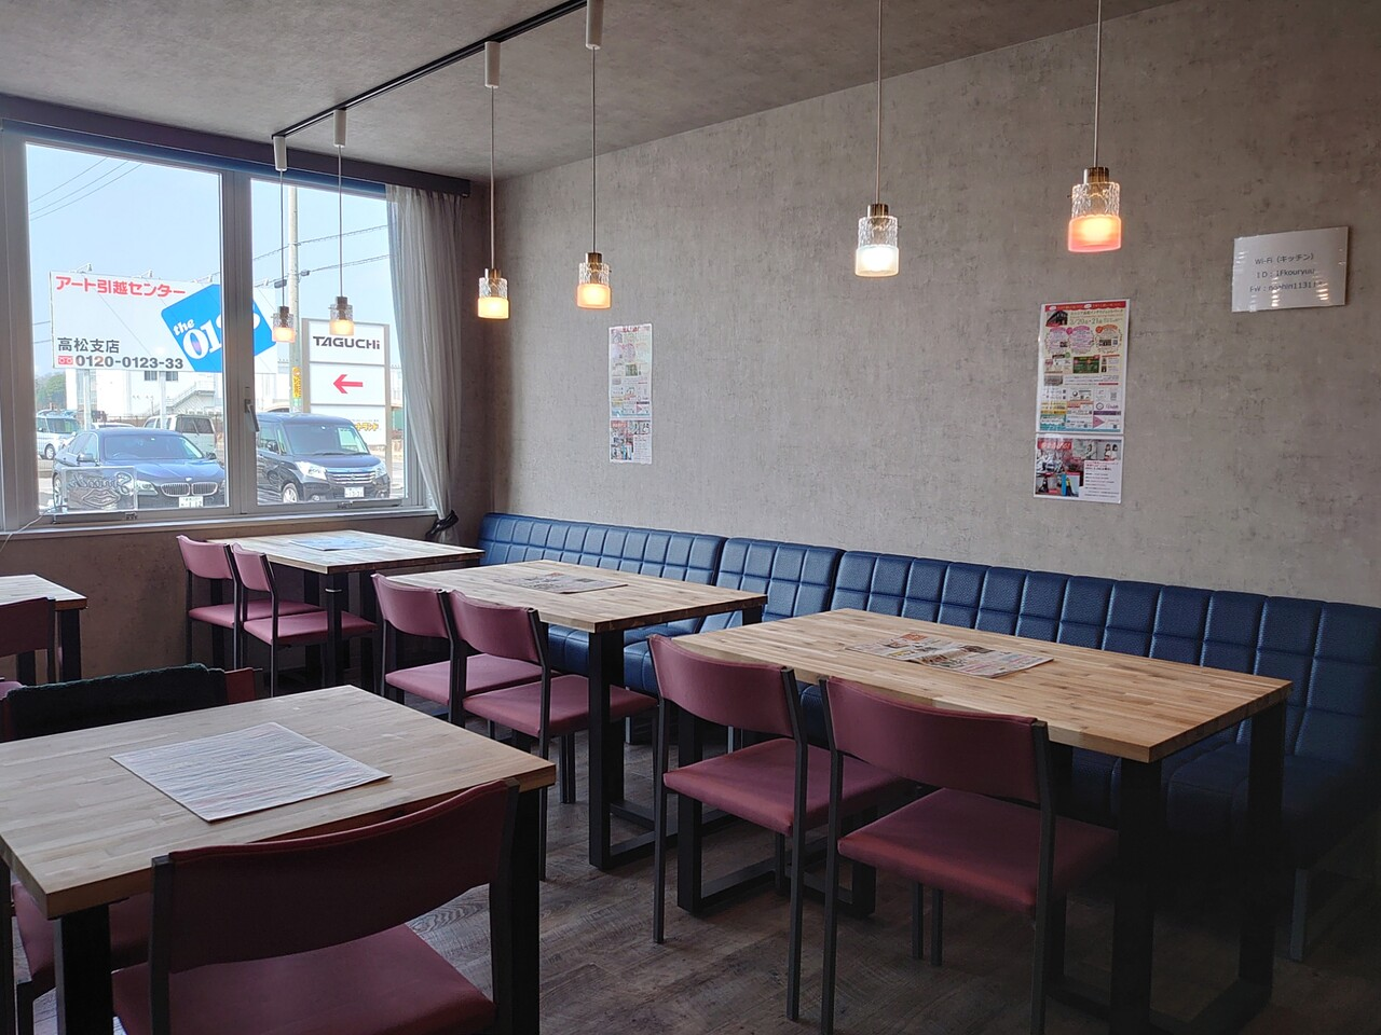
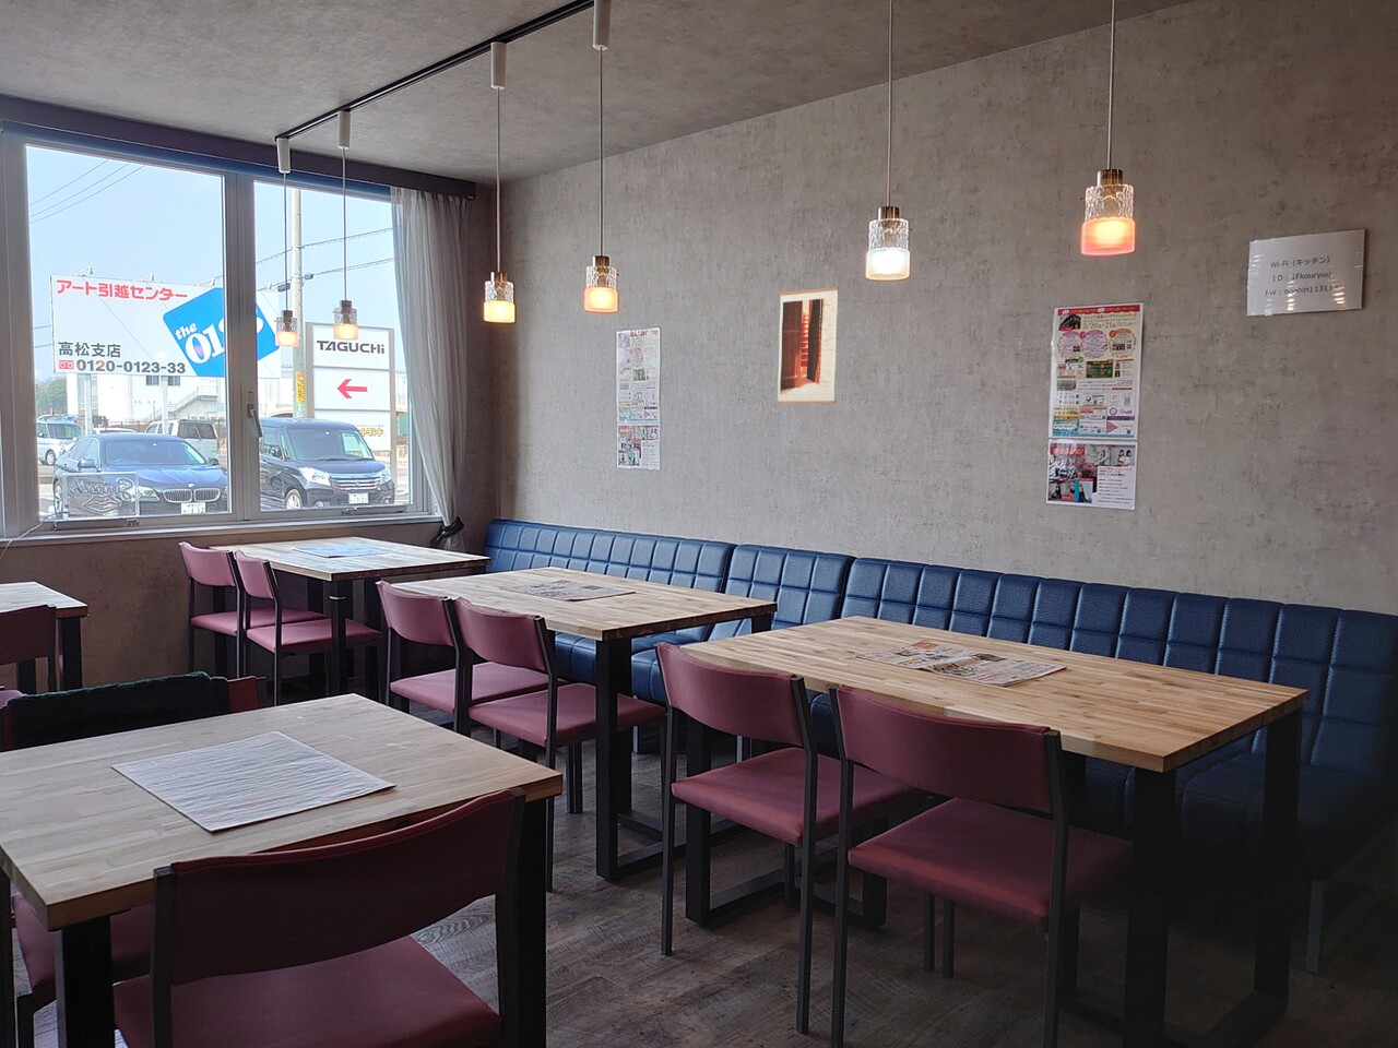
+ wall art [776,286,840,405]
